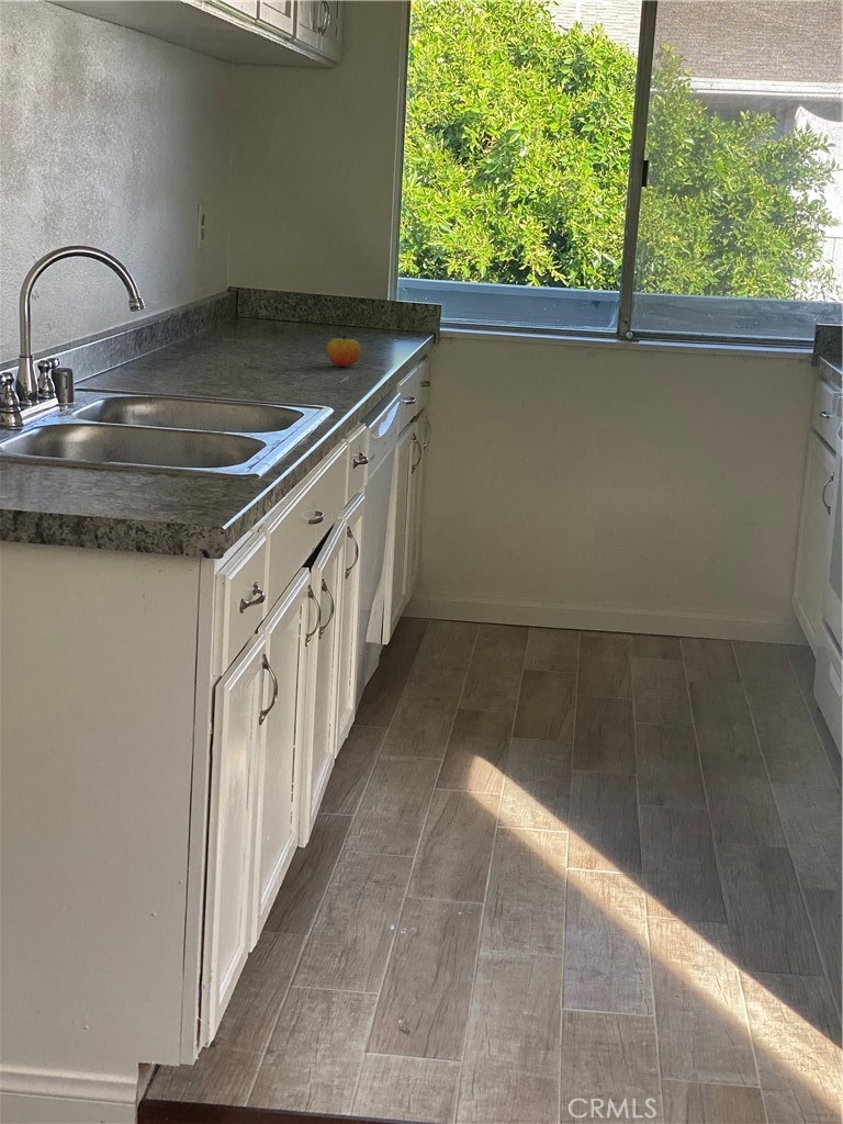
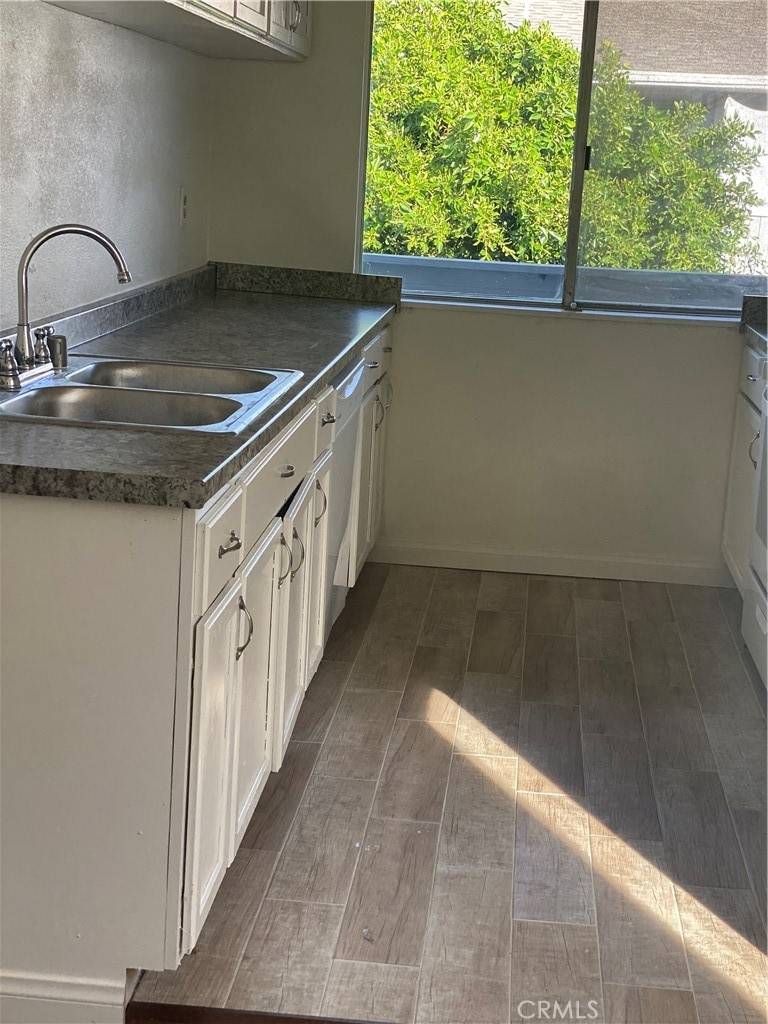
- apple [326,335,361,368]
